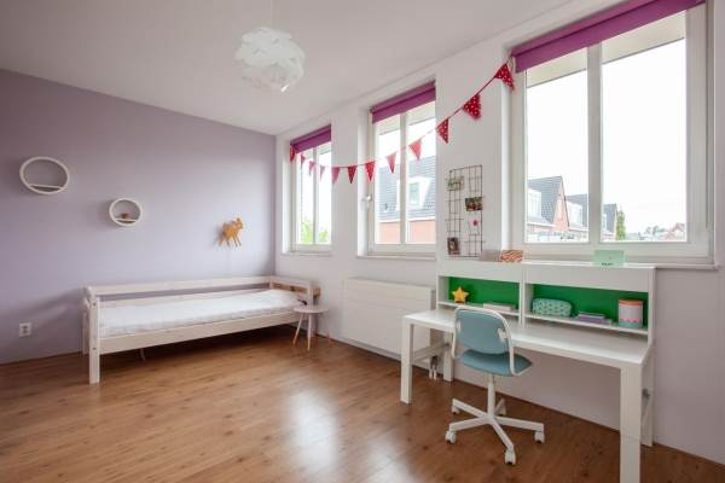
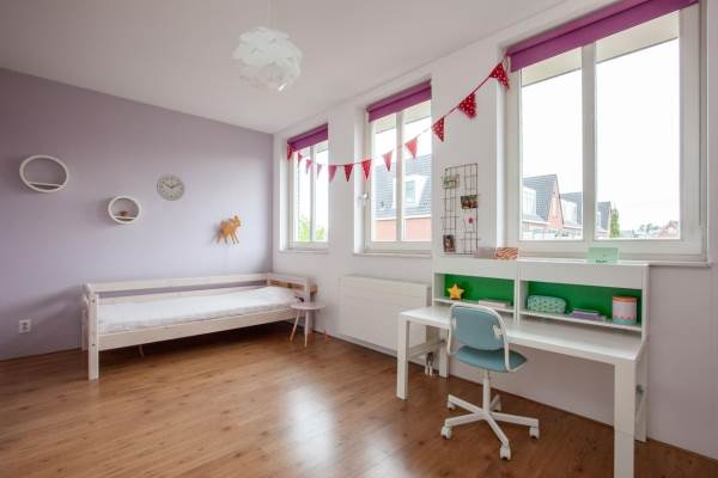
+ wall clock [156,173,187,202]
